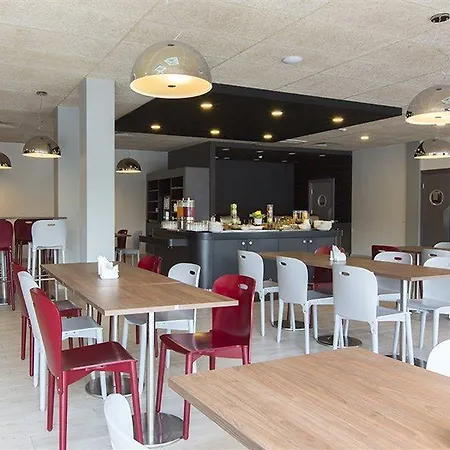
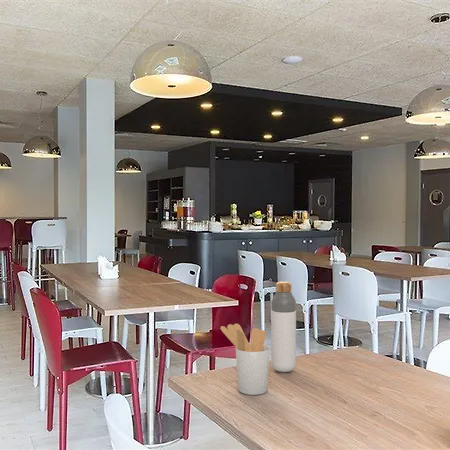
+ bottle [270,281,297,373]
+ utensil holder [219,323,271,396]
